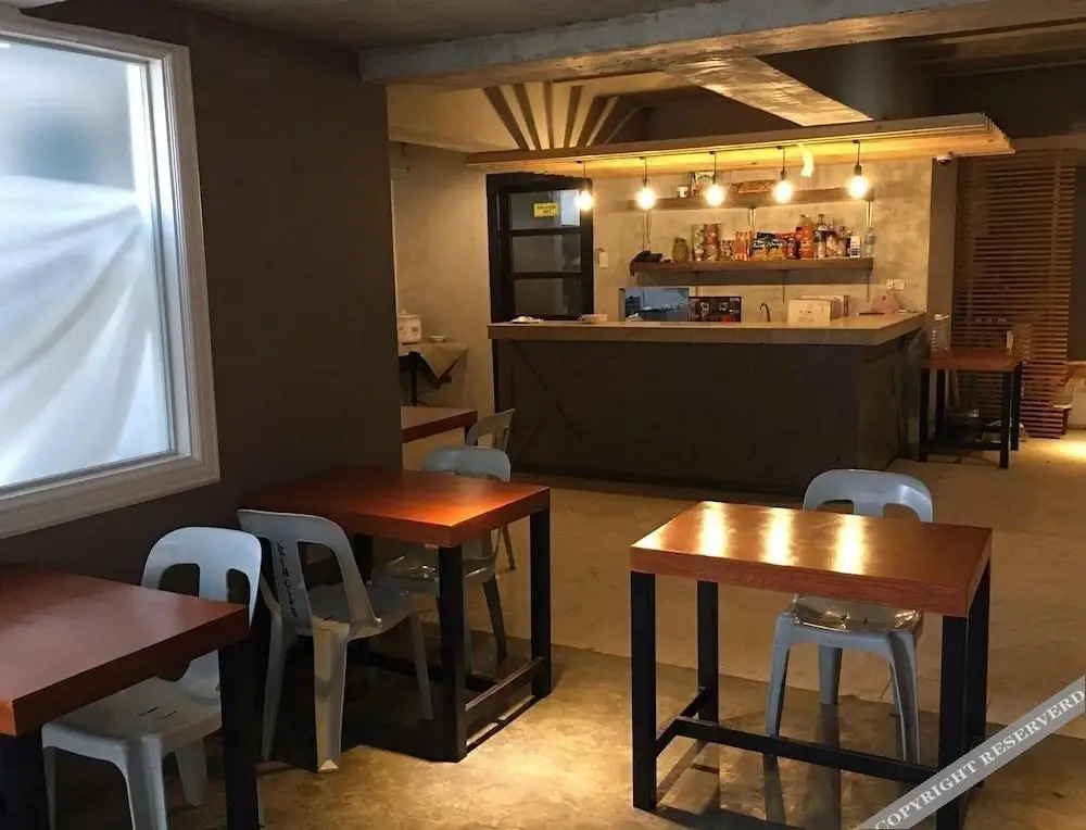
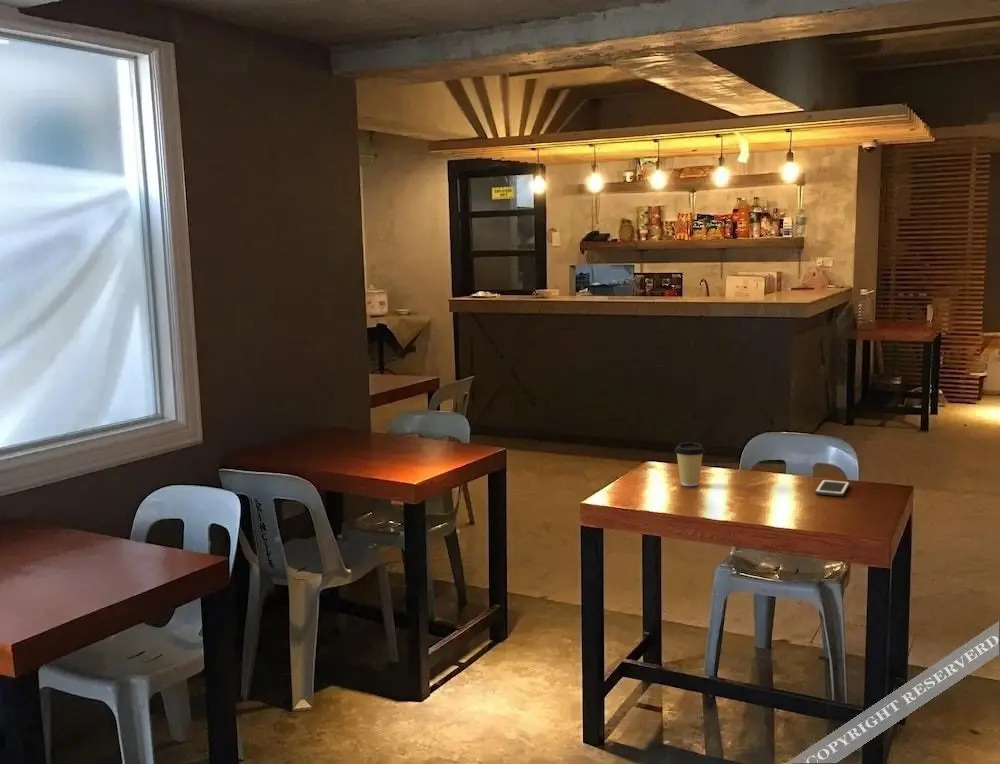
+ cell phone [814,479,850,497]
+ coffee cup [673,442,706,487]
